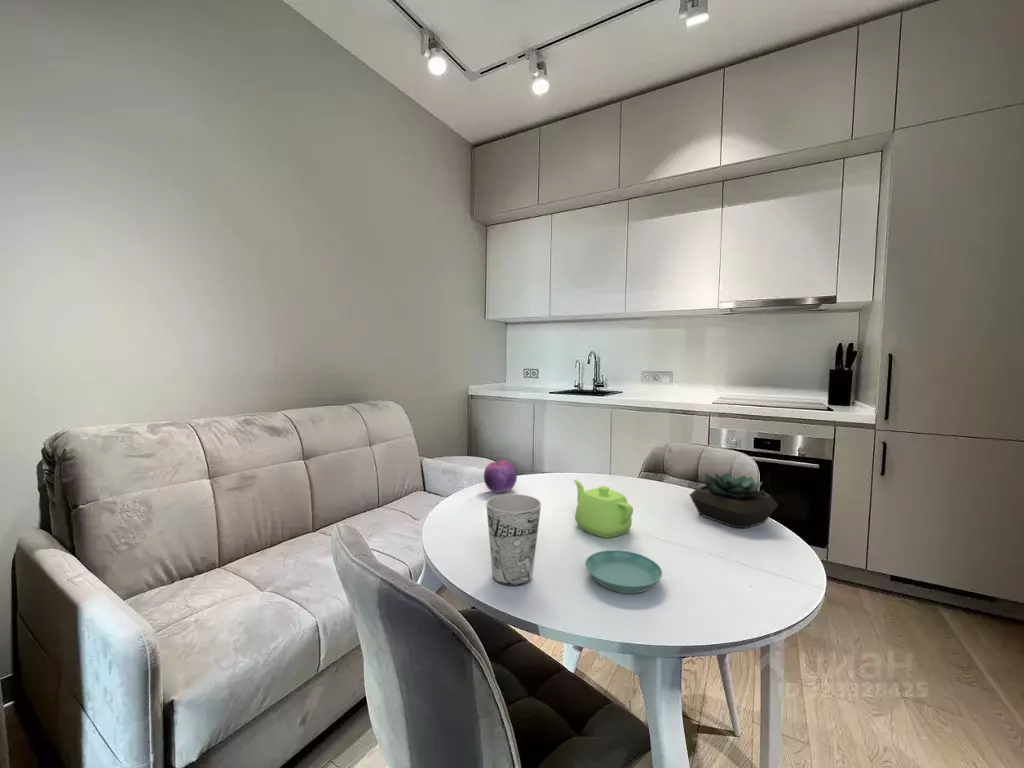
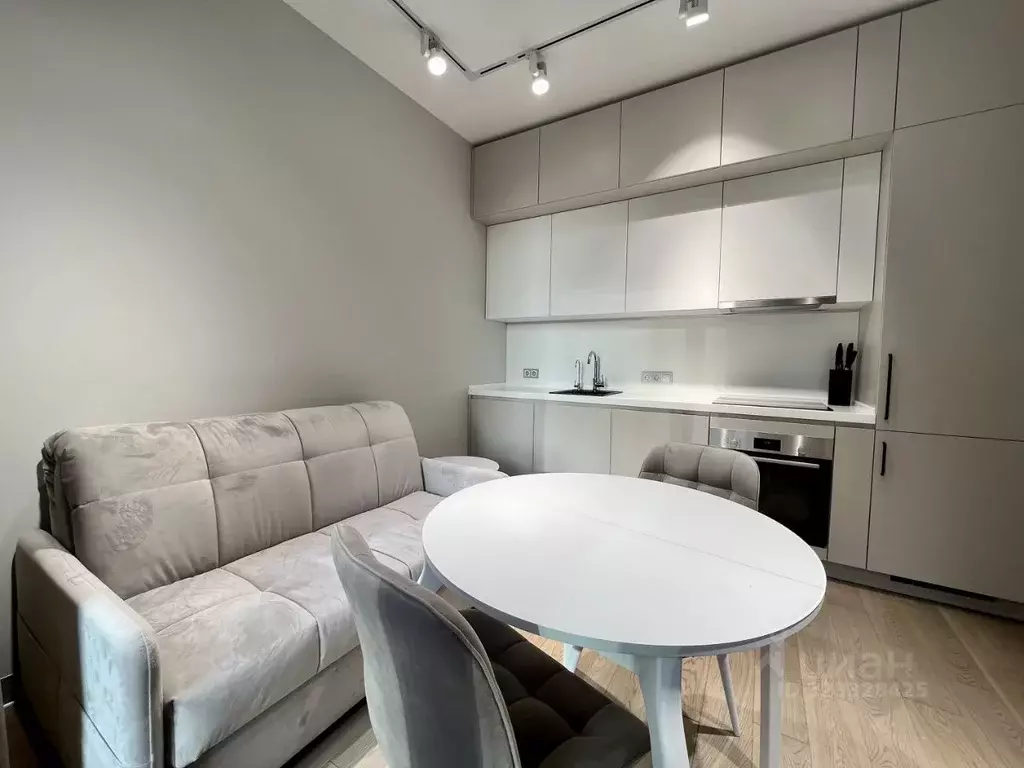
- teapot [573,479,634,539]
- saucer [584,549,663,594]
- fruit [483,459,518,494]
- succulent plant [689,472,779,529]
- cup [485,493,542,587]
